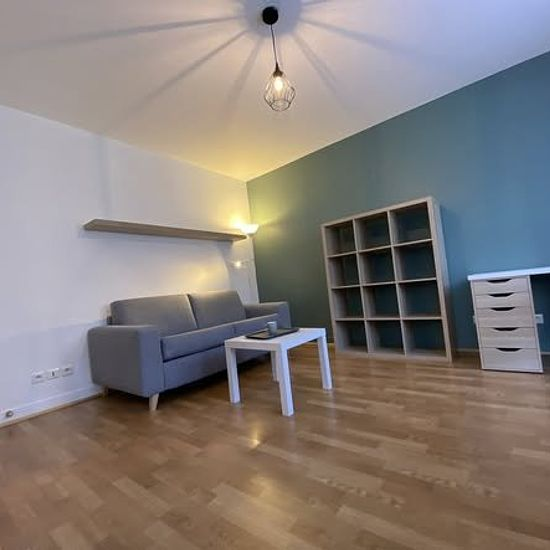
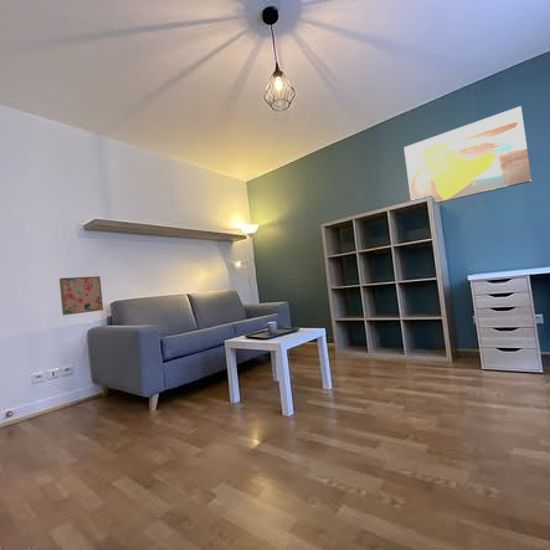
+ wall art [403,105,533,204]
+ wall art [58,275,104,316]
